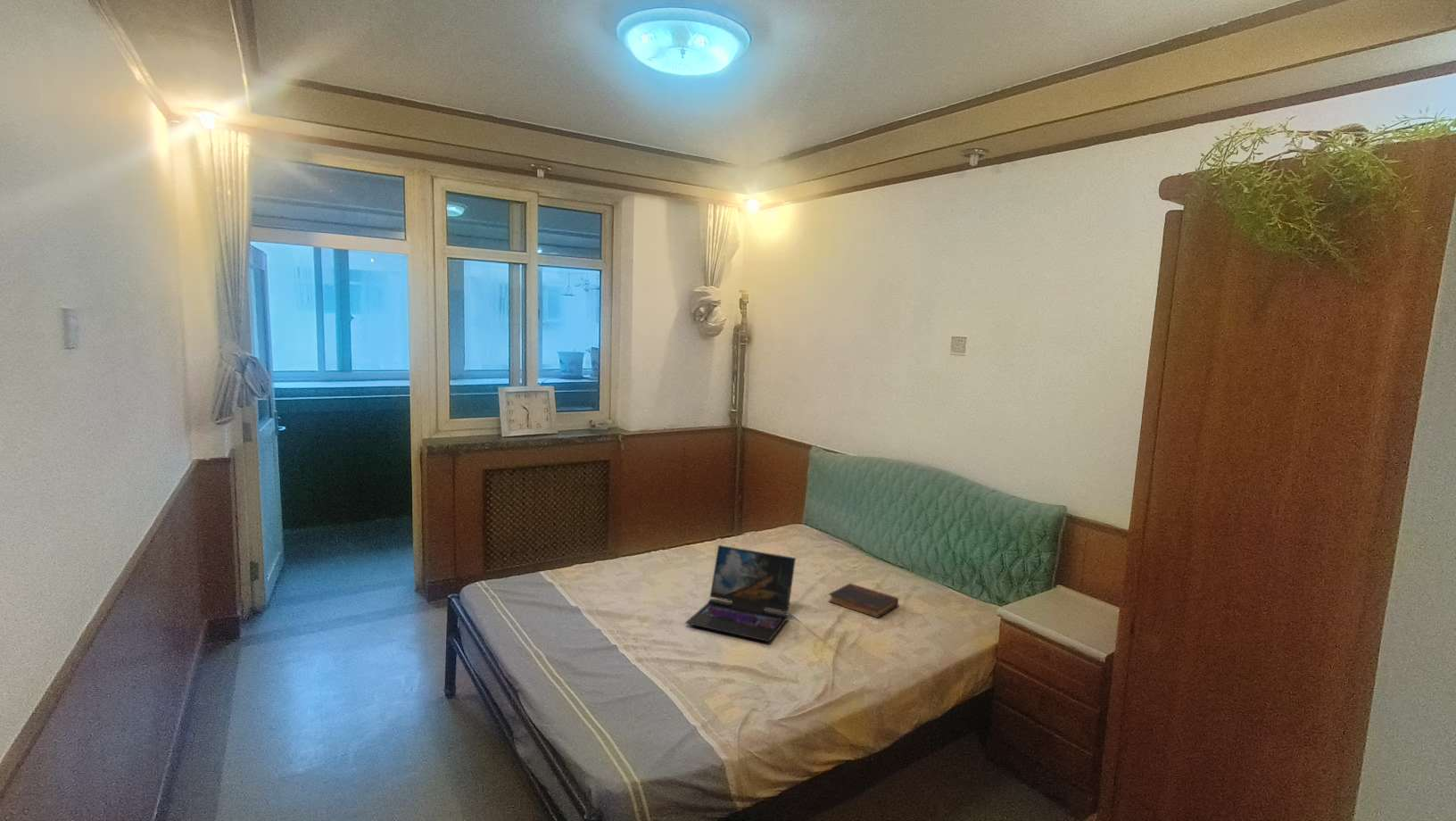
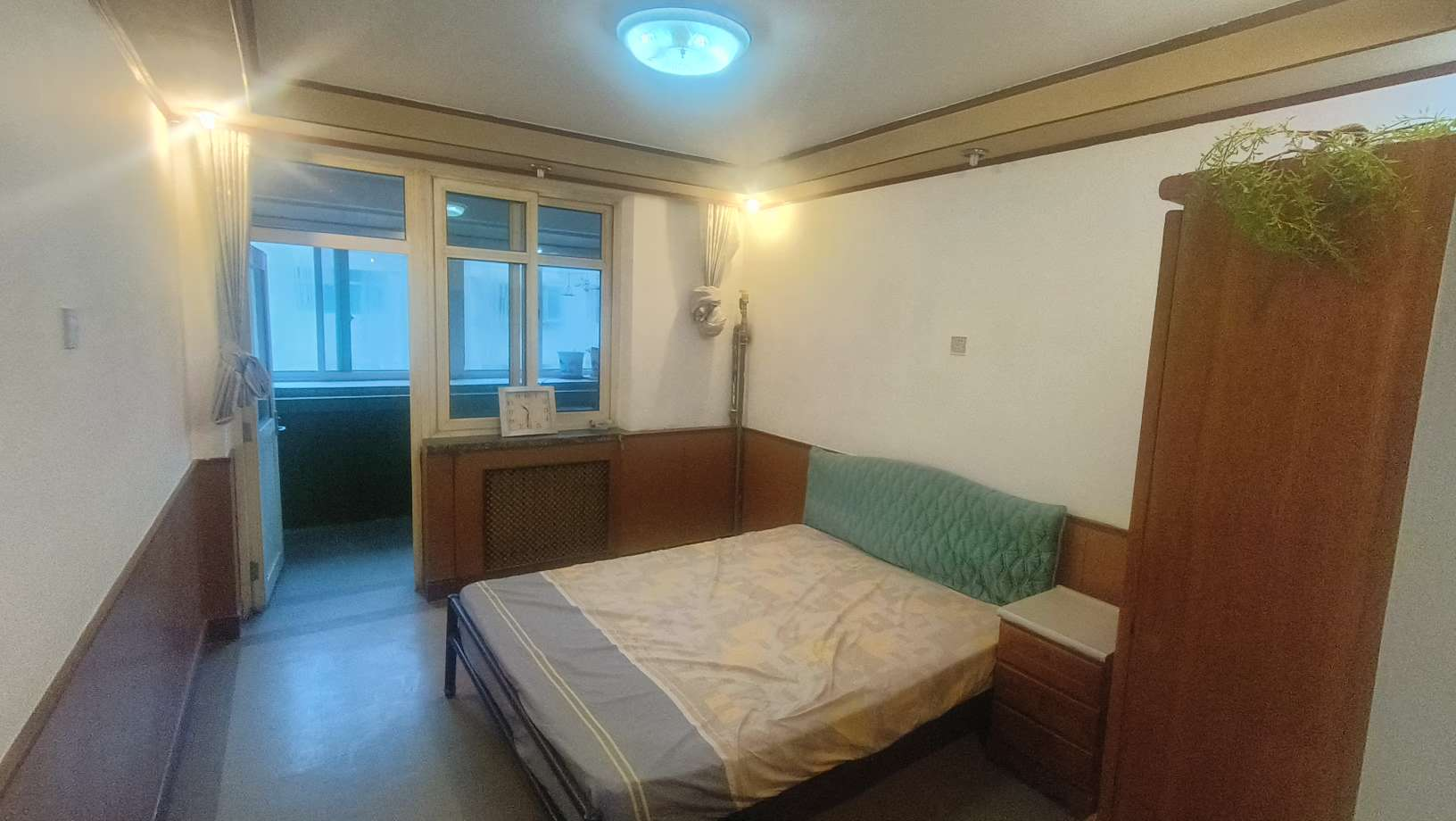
- laptop [684,544,797,643]
- book [827,583,899,619]
